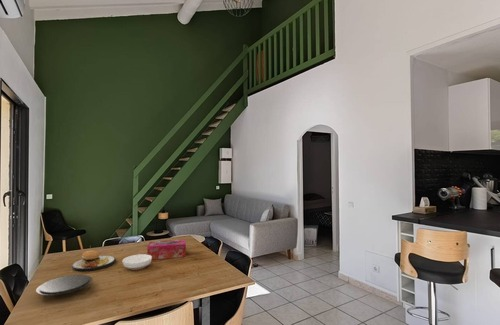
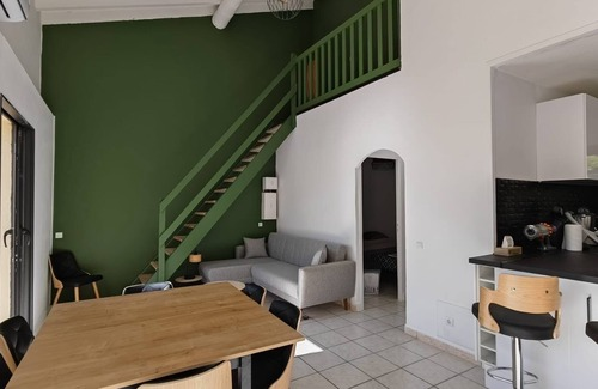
- plate [71,245,116,272]
- tissue box [146,238,187,260]
- plate [35,274,93,297]
- bowl [122,253,153,271]
